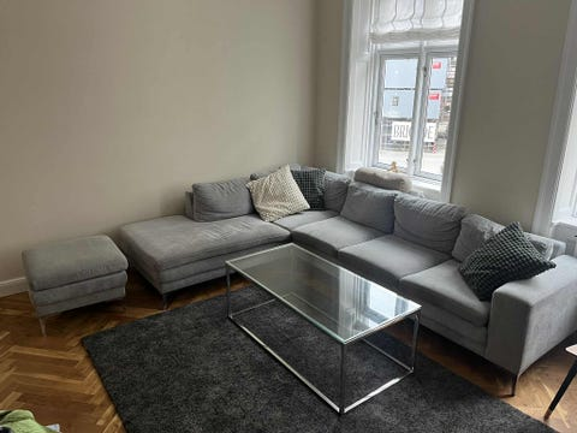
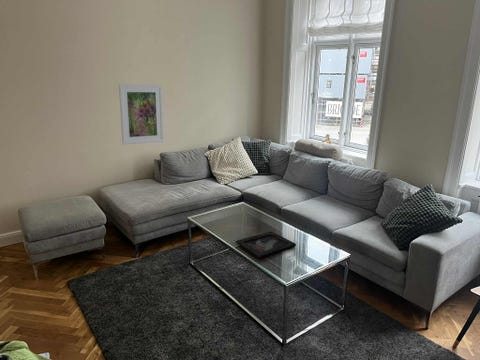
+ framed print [118,83,165,146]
+ decorative tray [235,231,297,259]
